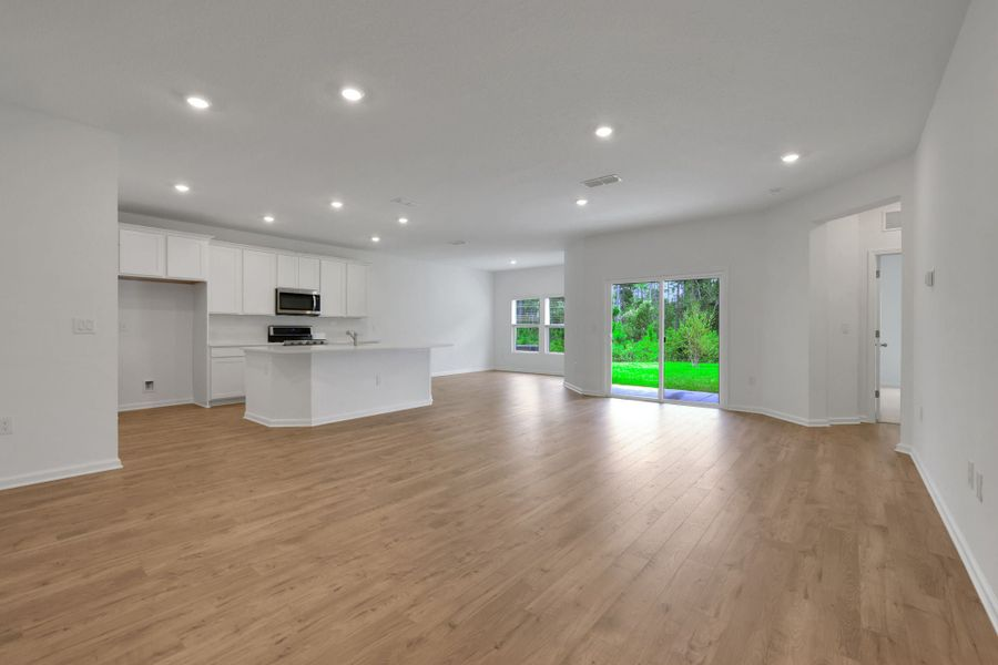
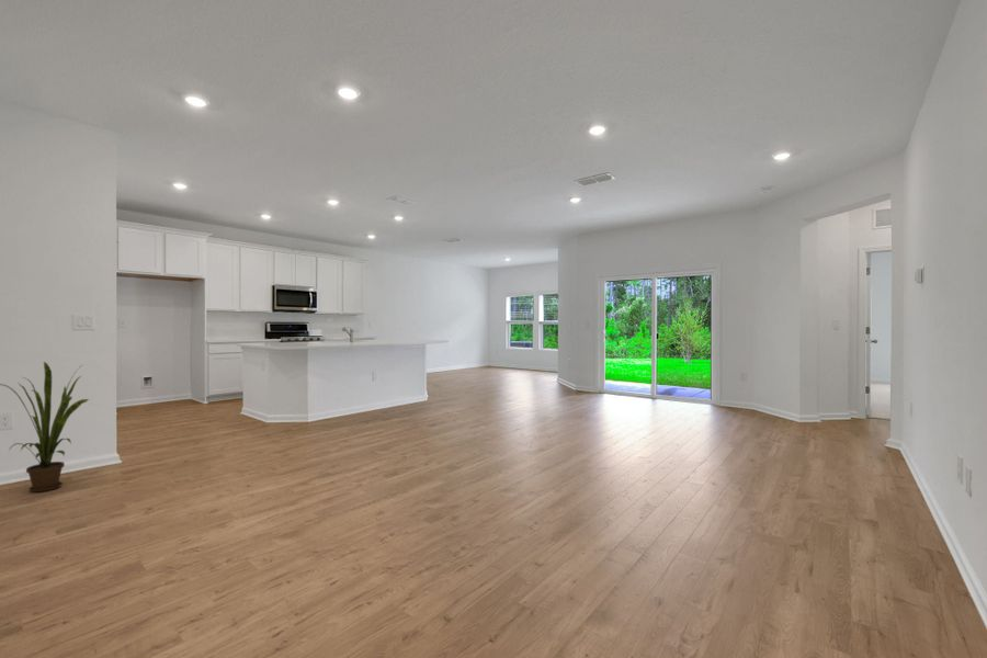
+ house plant [0,361,90,494]
